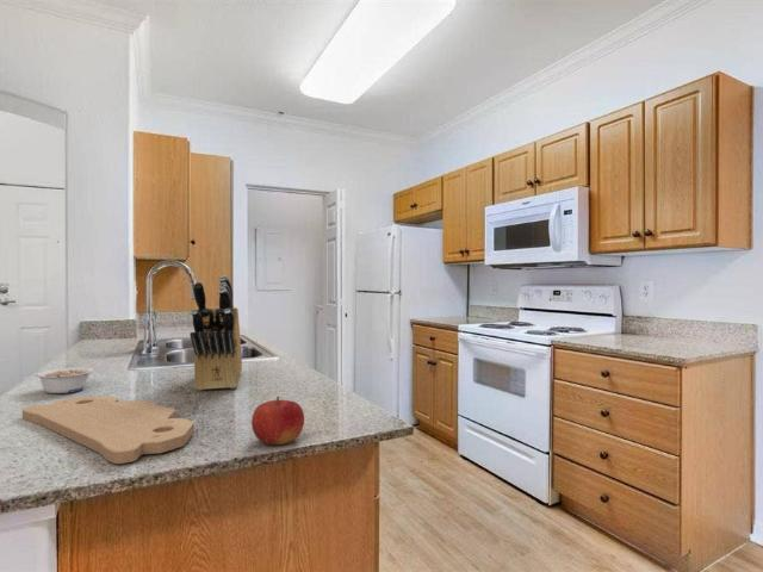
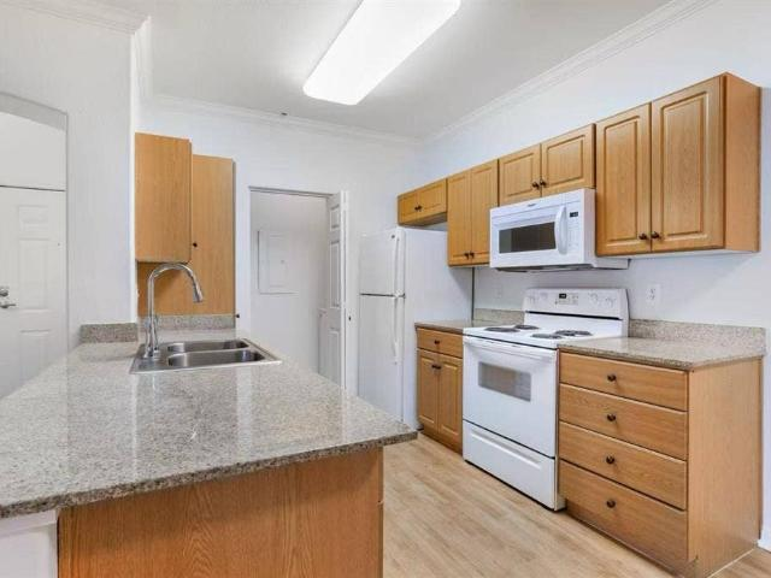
- knife block [188,274,243,392]
- fruit [250,396,305,446]
- legume [35,366,94,394]
- cutting board [21,394,196,465]
